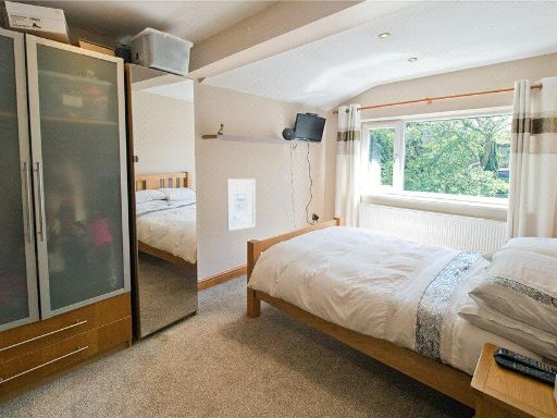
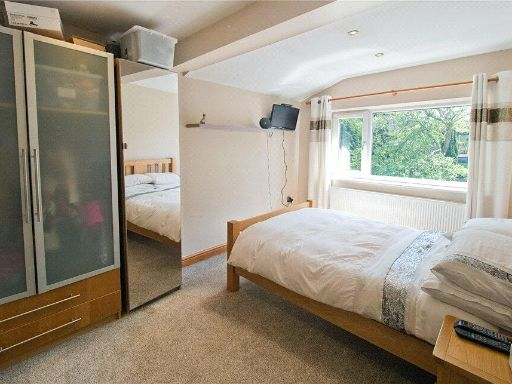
- wall art [226,179,257,232]
